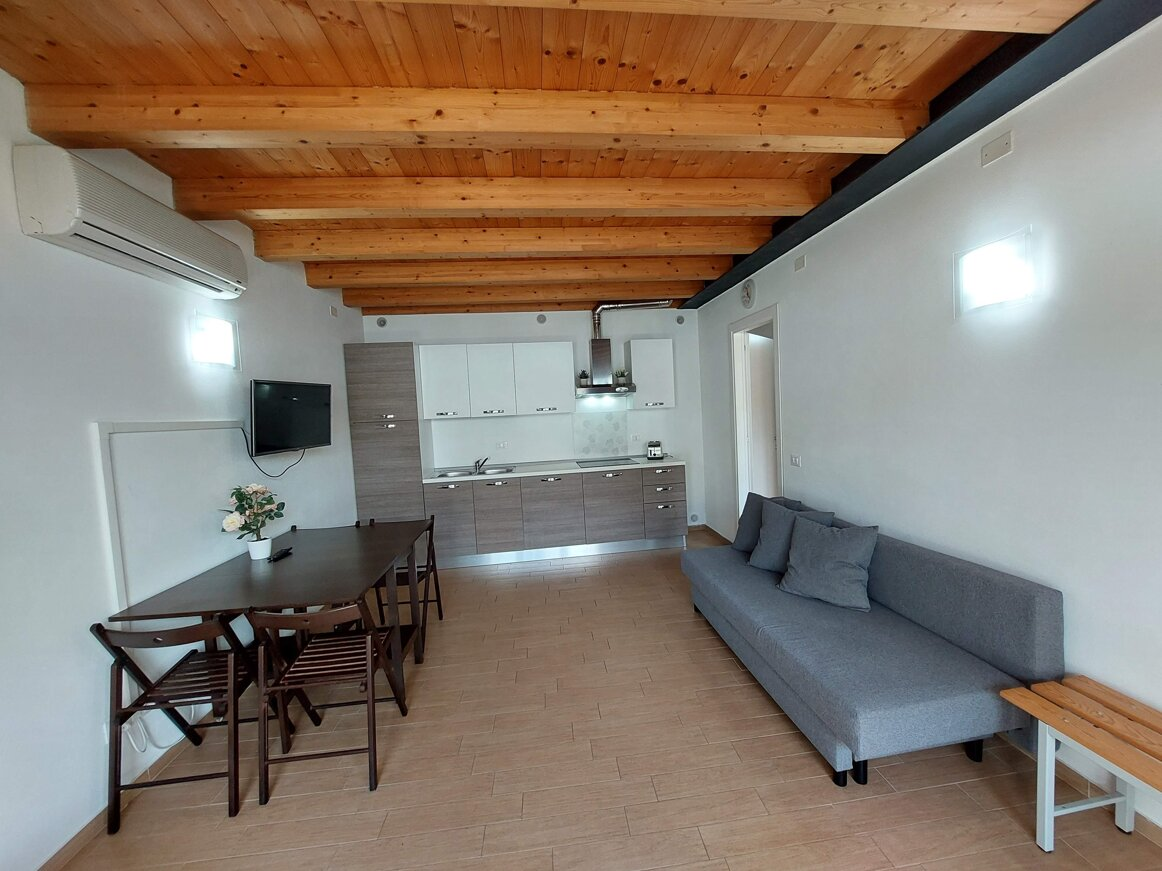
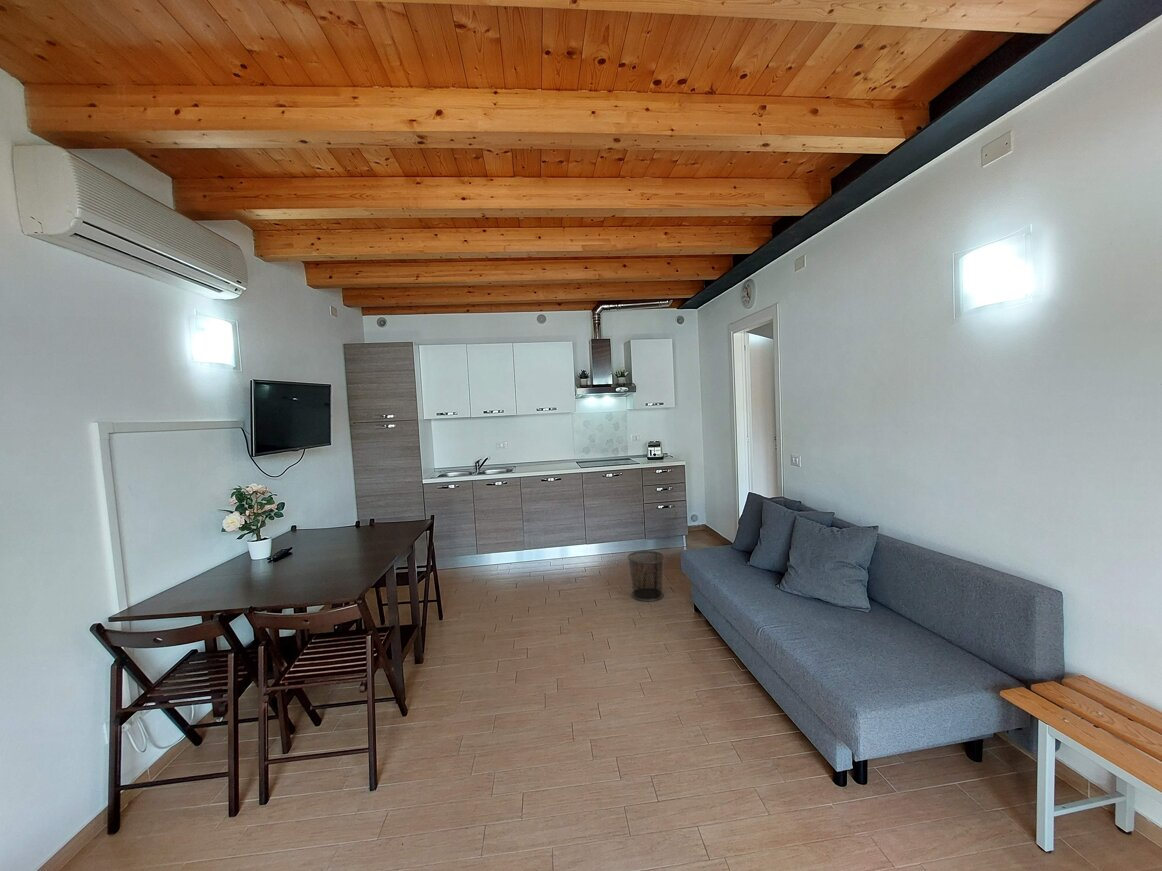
+ waste bin [626,550,666,602]
